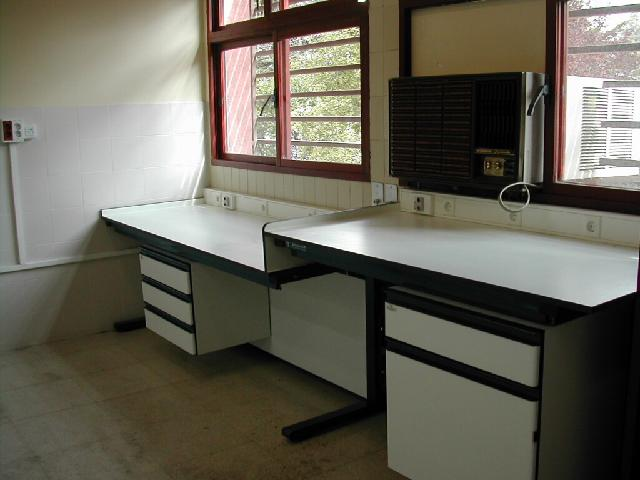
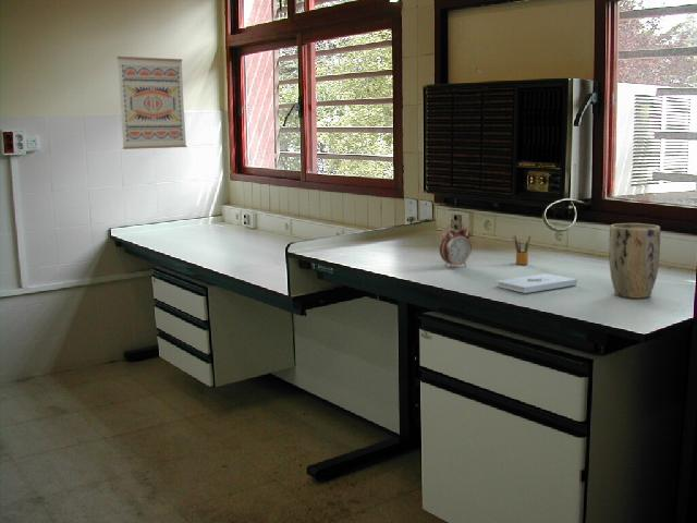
+ wall art [115,56,188,150]
+ notepad [497,272,578,294]
+ pencil box [512,233,531,266]
+ plant pot [608,222,661,300]
+ alarm clock [439,222,473,269]
